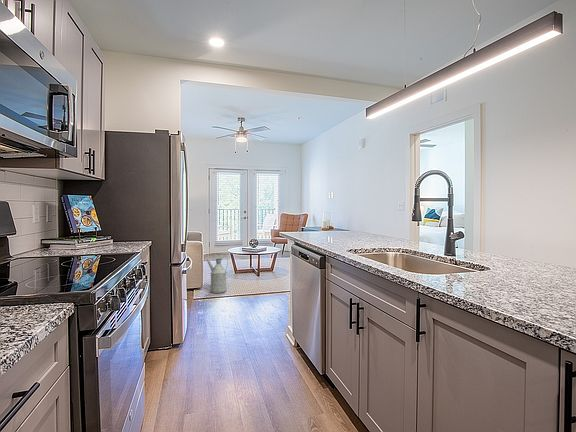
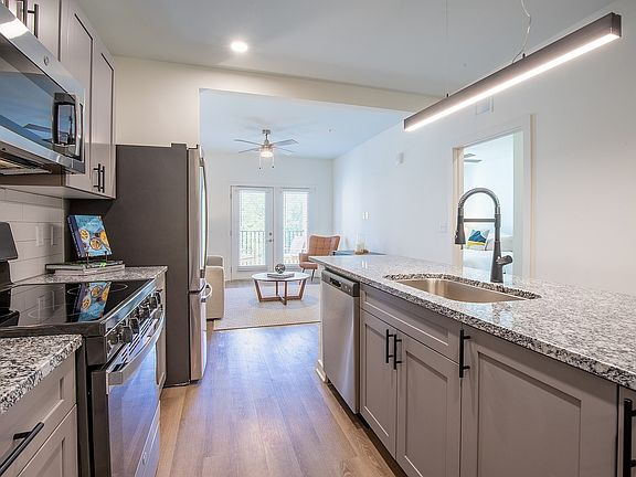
- watering can [206,256,229,294]
